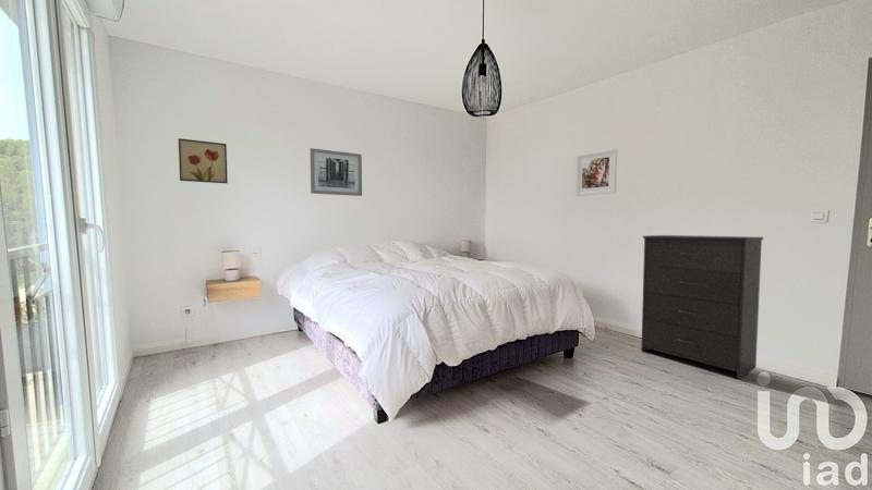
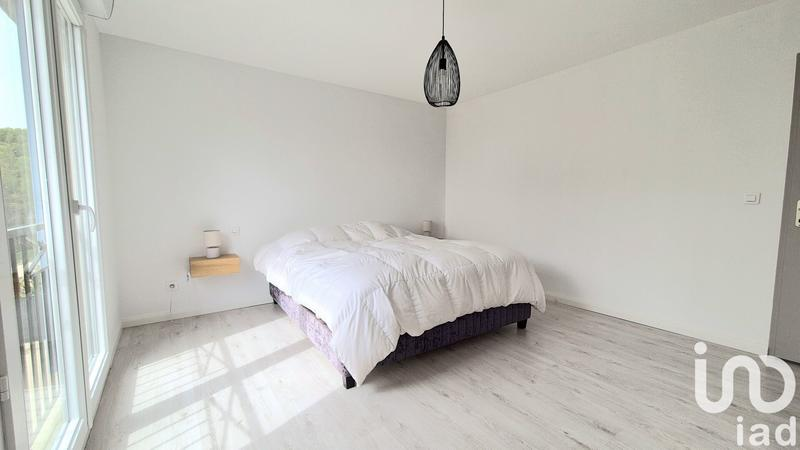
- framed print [574,147,618,197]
- dresser [640,234,764,380]
- wall art [178,137,229,184]
- wall art [310,147,363,197]
